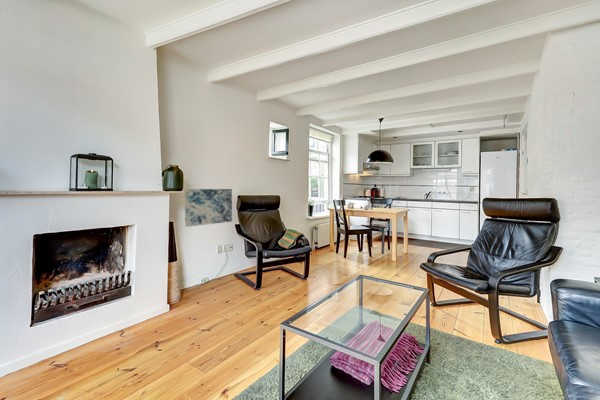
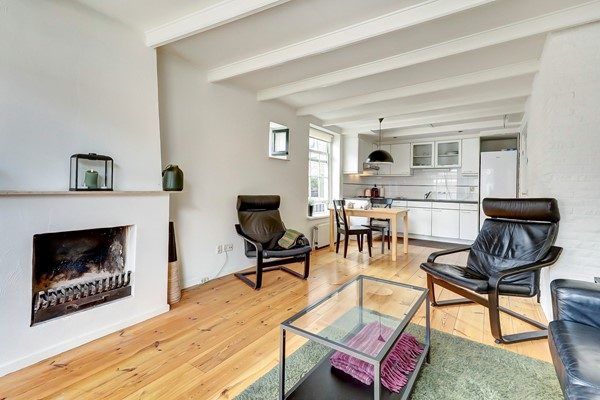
- wall art [184,188,233,228]
